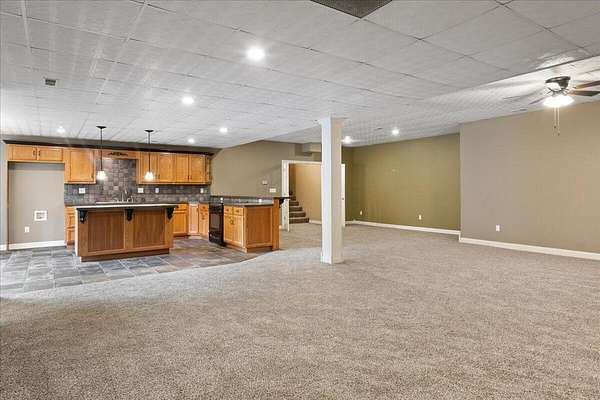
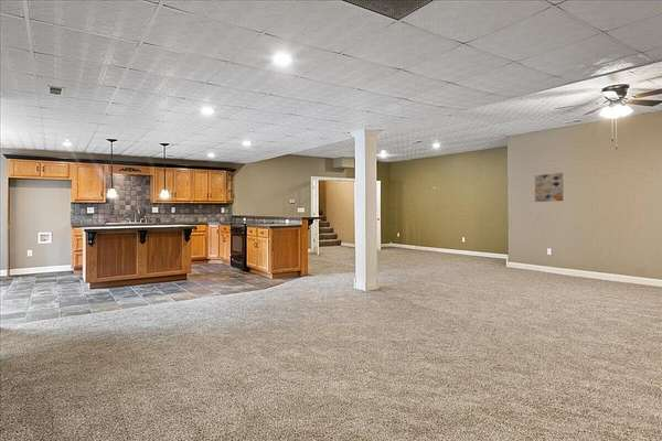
+ wall art [534,172,565,203]
